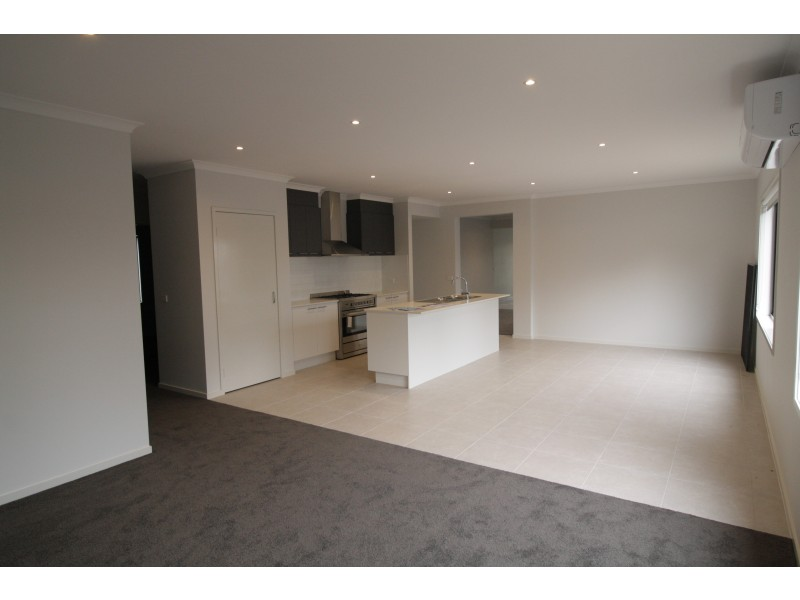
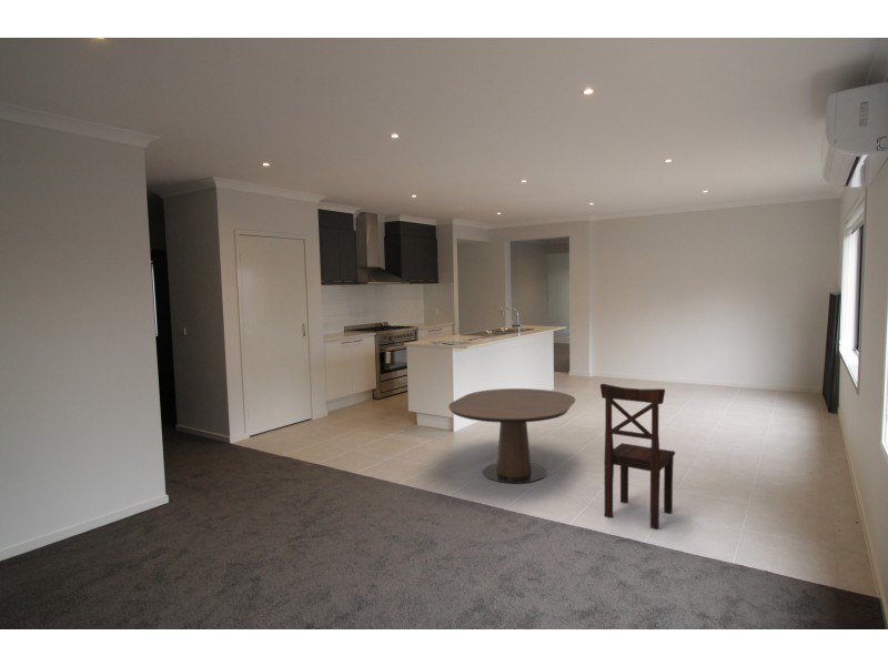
+ chair [599,383,676,529]
+ dining table [447,387,576,484]
